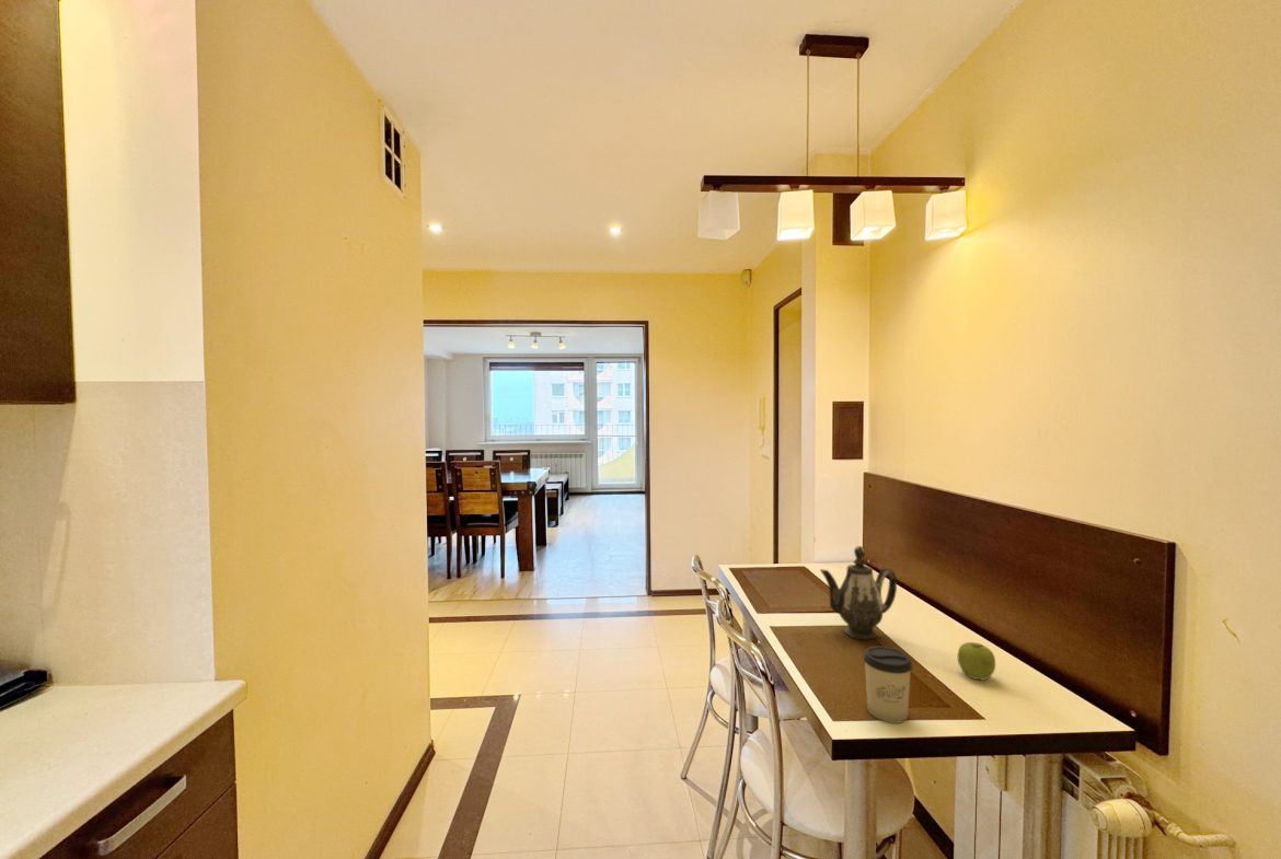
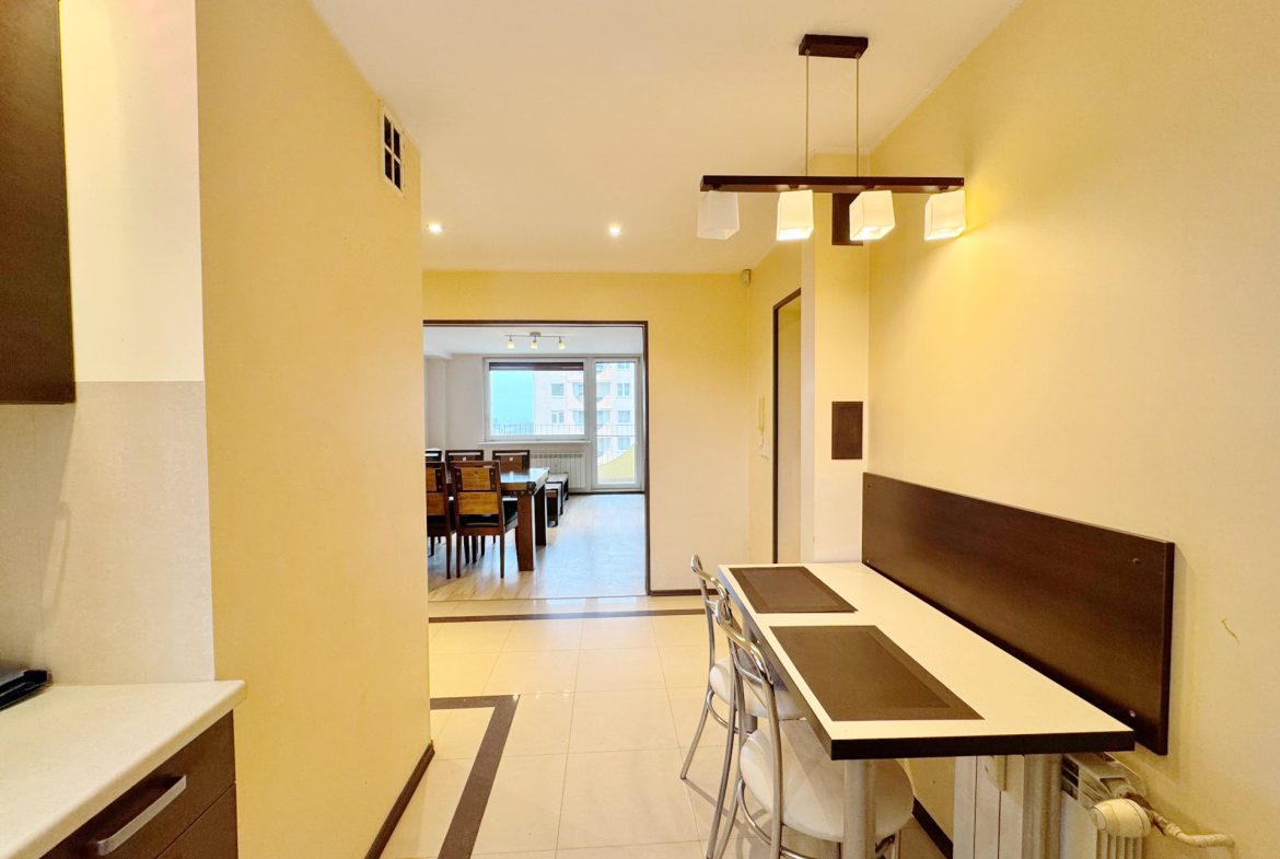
- fruit [957,641,996,681]
- cup [863,646,914,724]
- teapot [819,545,898,641]
